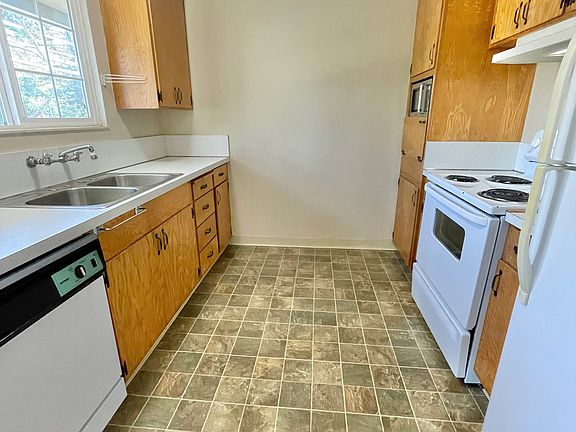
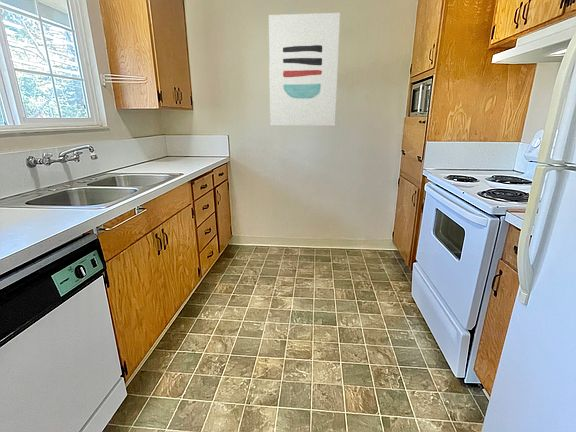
+ wall art [268,12,341,127]
